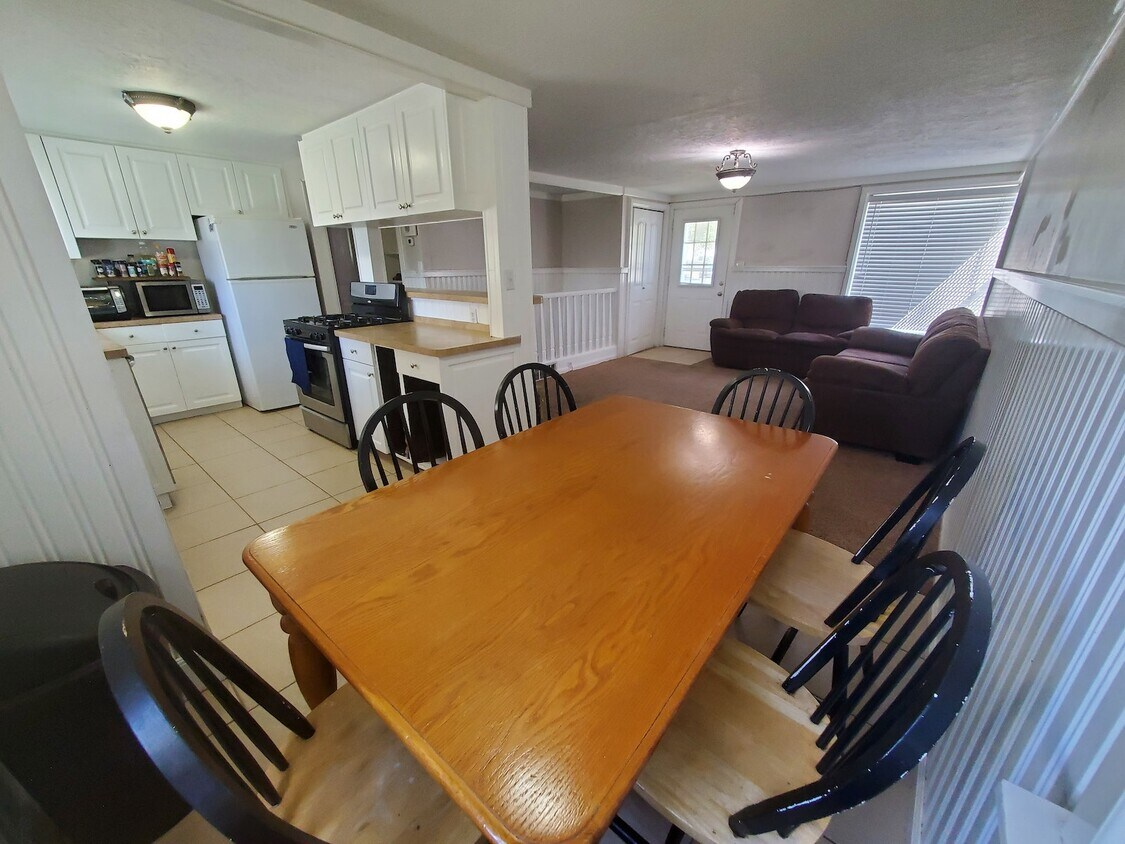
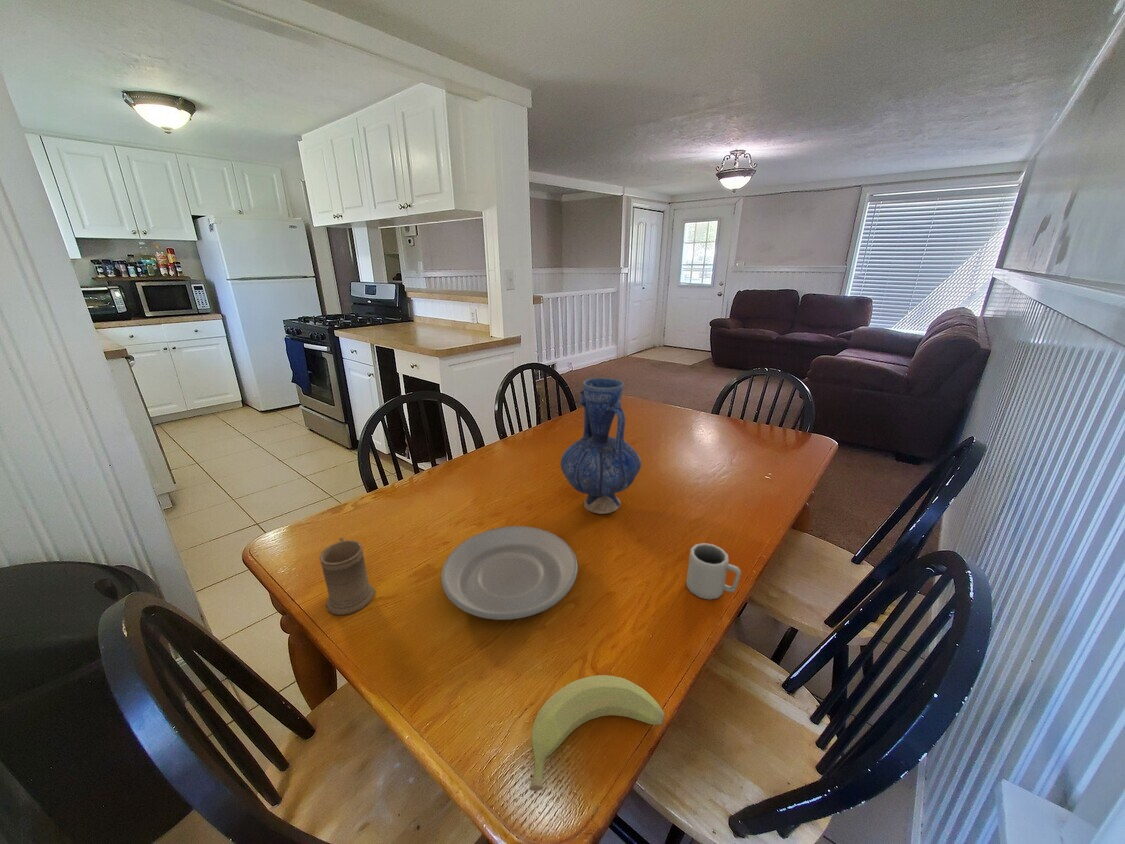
+ mug [318,536,376,616]
+ plate [440,525,579,621]
+ vase [559,377,642,515]
+ banana [529,674,666,792]
+ cup [685,542,742,601]
